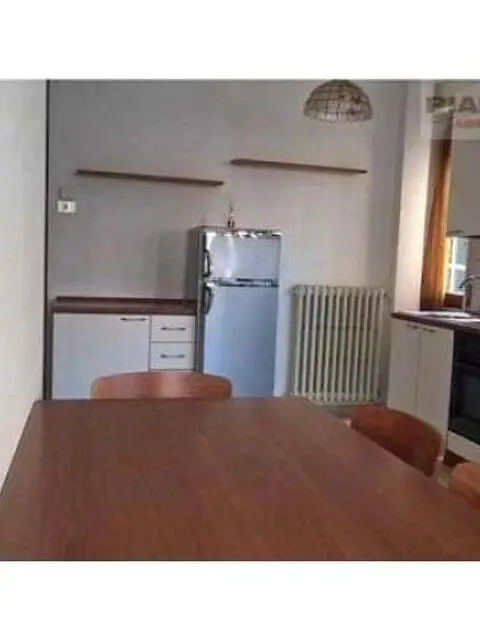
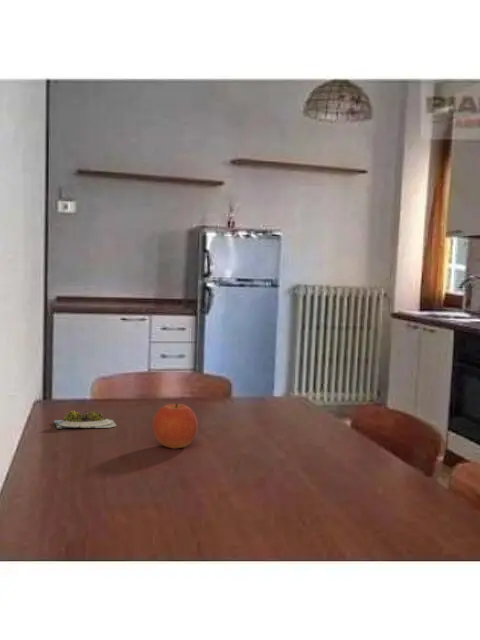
+ succulent plant [53,410,118,430]
+ fruit [152,403,199,450]
